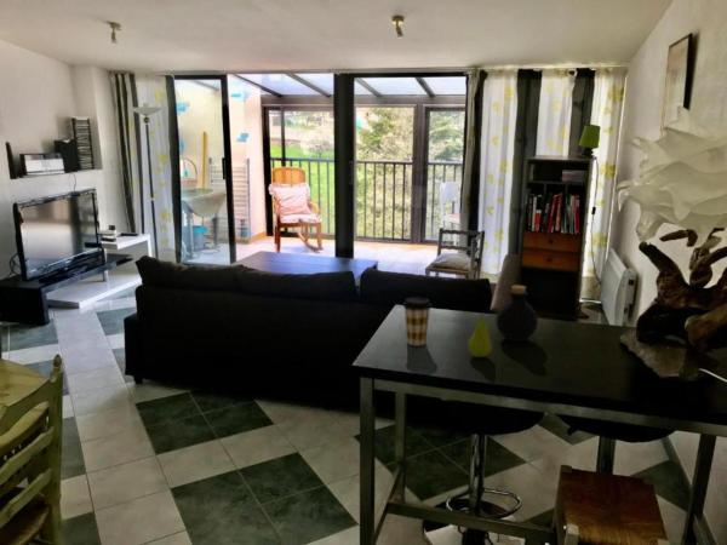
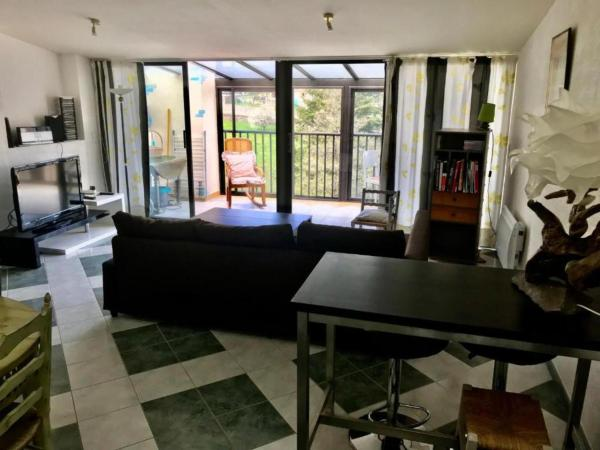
- coffee cup [401,297,433,346]
- fruit [466,310,493,358]
- bottle [494,285,539,343]
